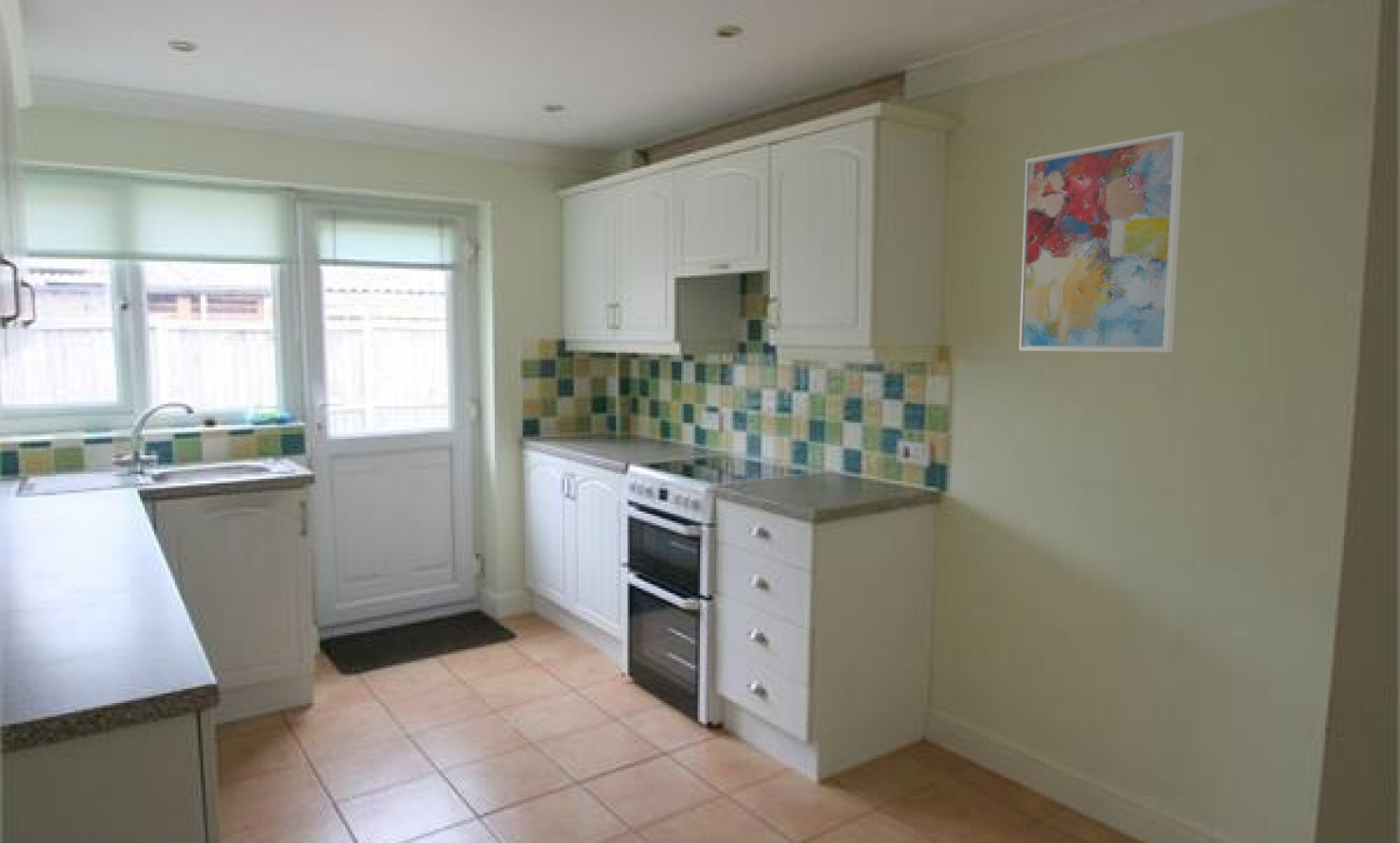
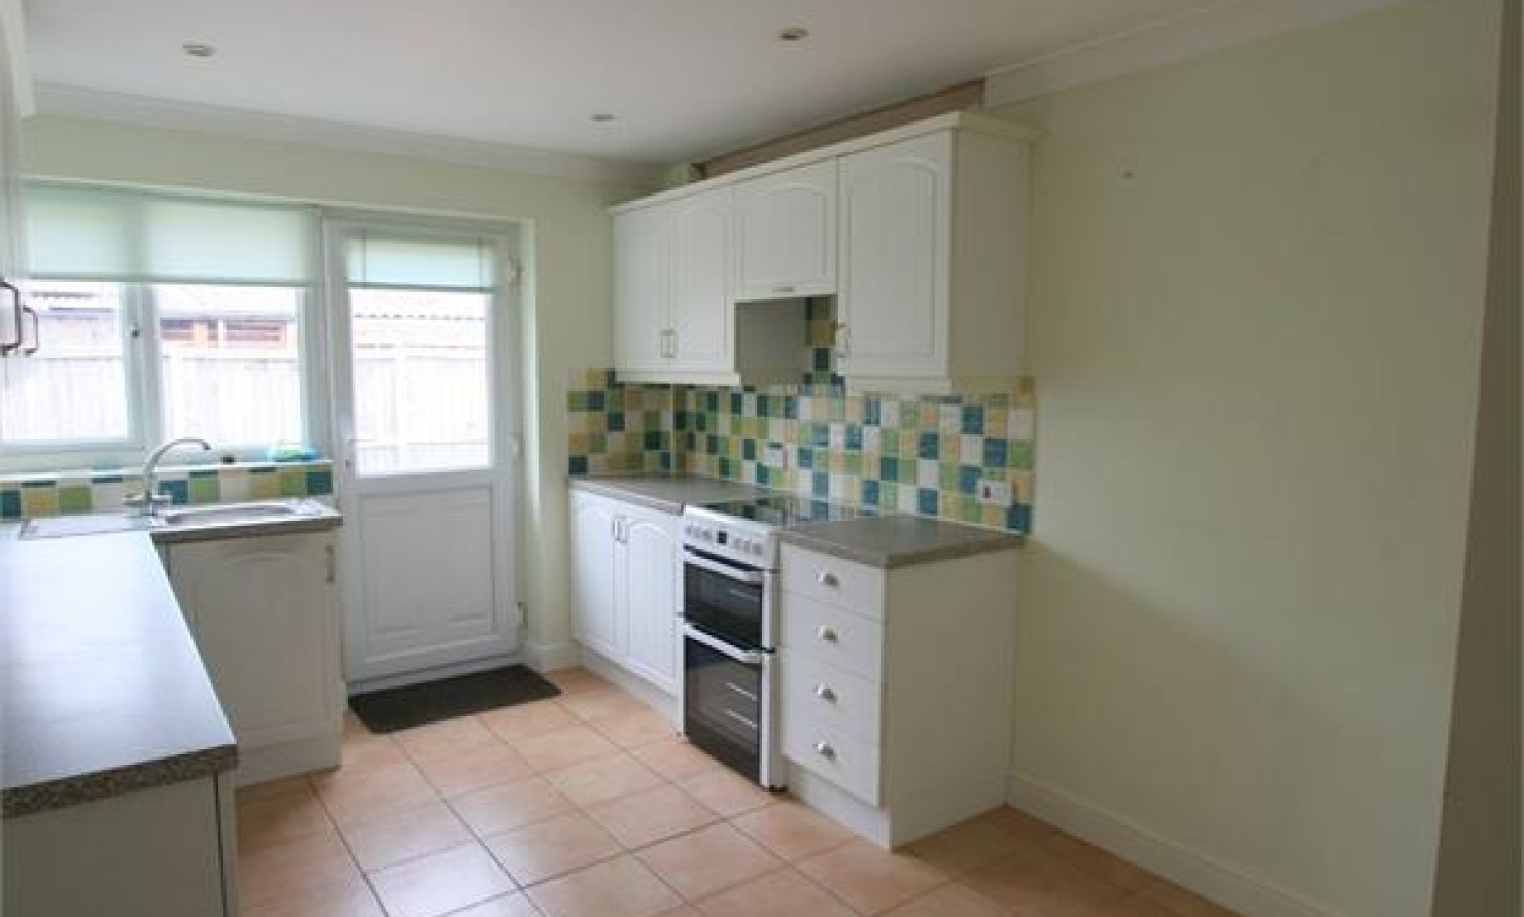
- wall art [1018,130,1184,353]
